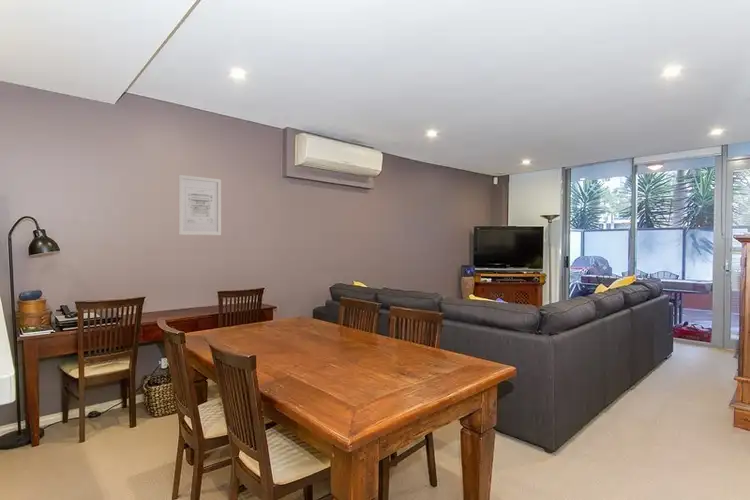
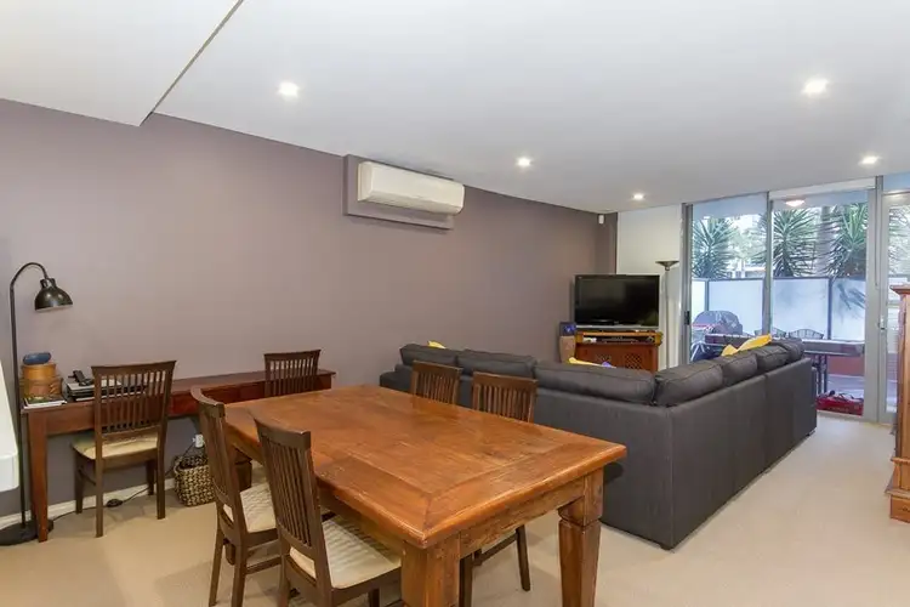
- wall art [178,174,222,236]
